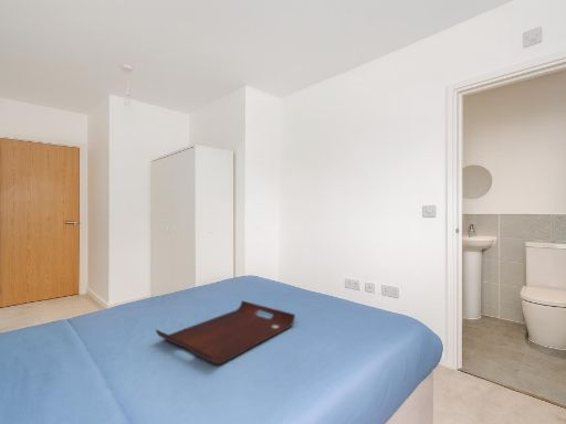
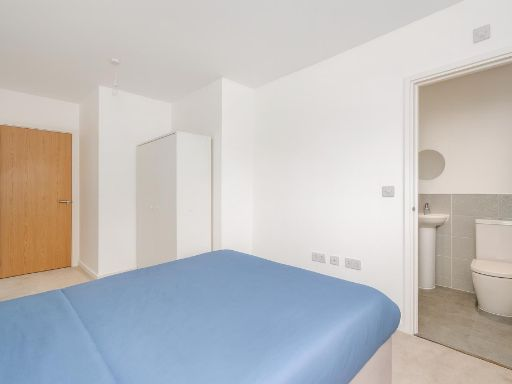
- serving tray [155,299,296,365]
